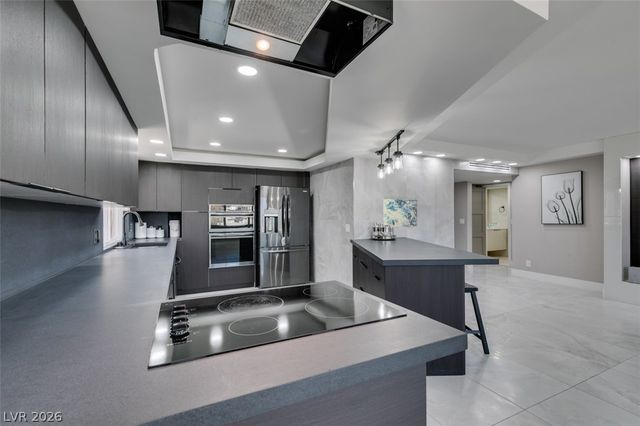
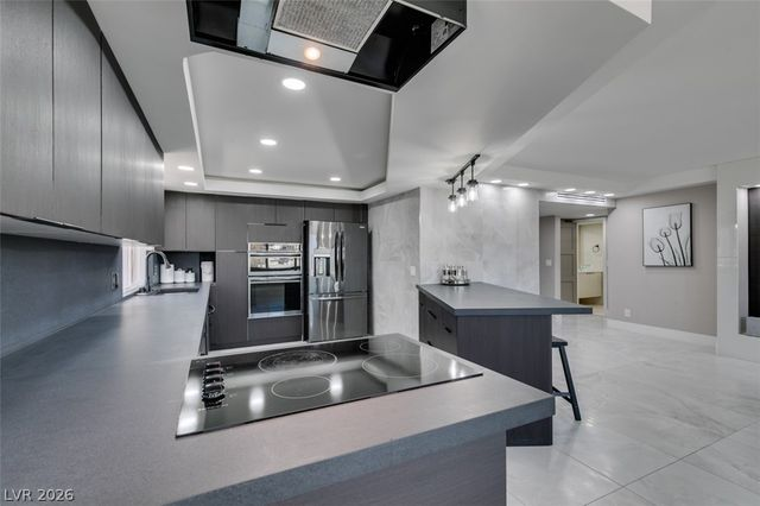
- wall art [382,198,418,228]
